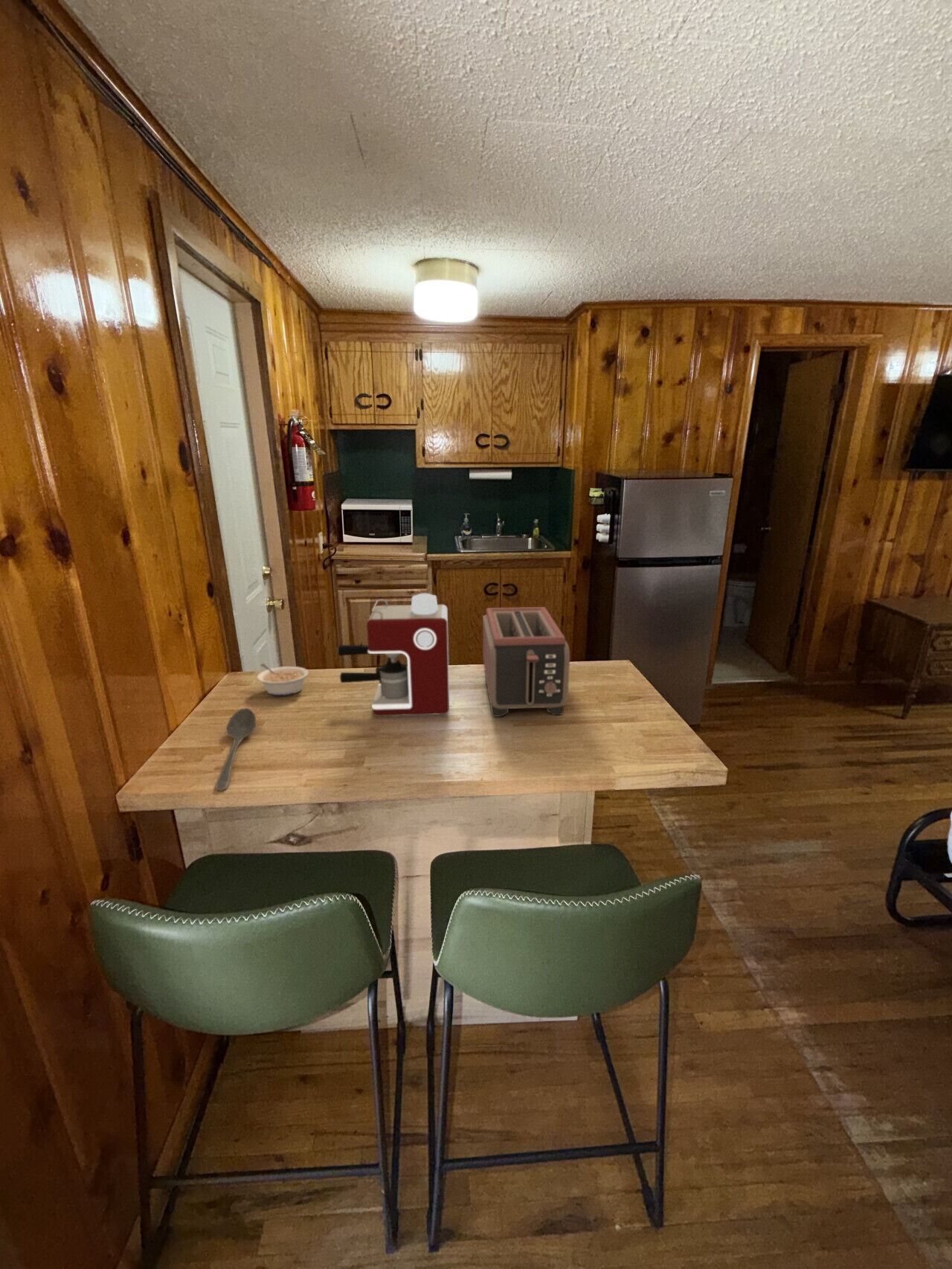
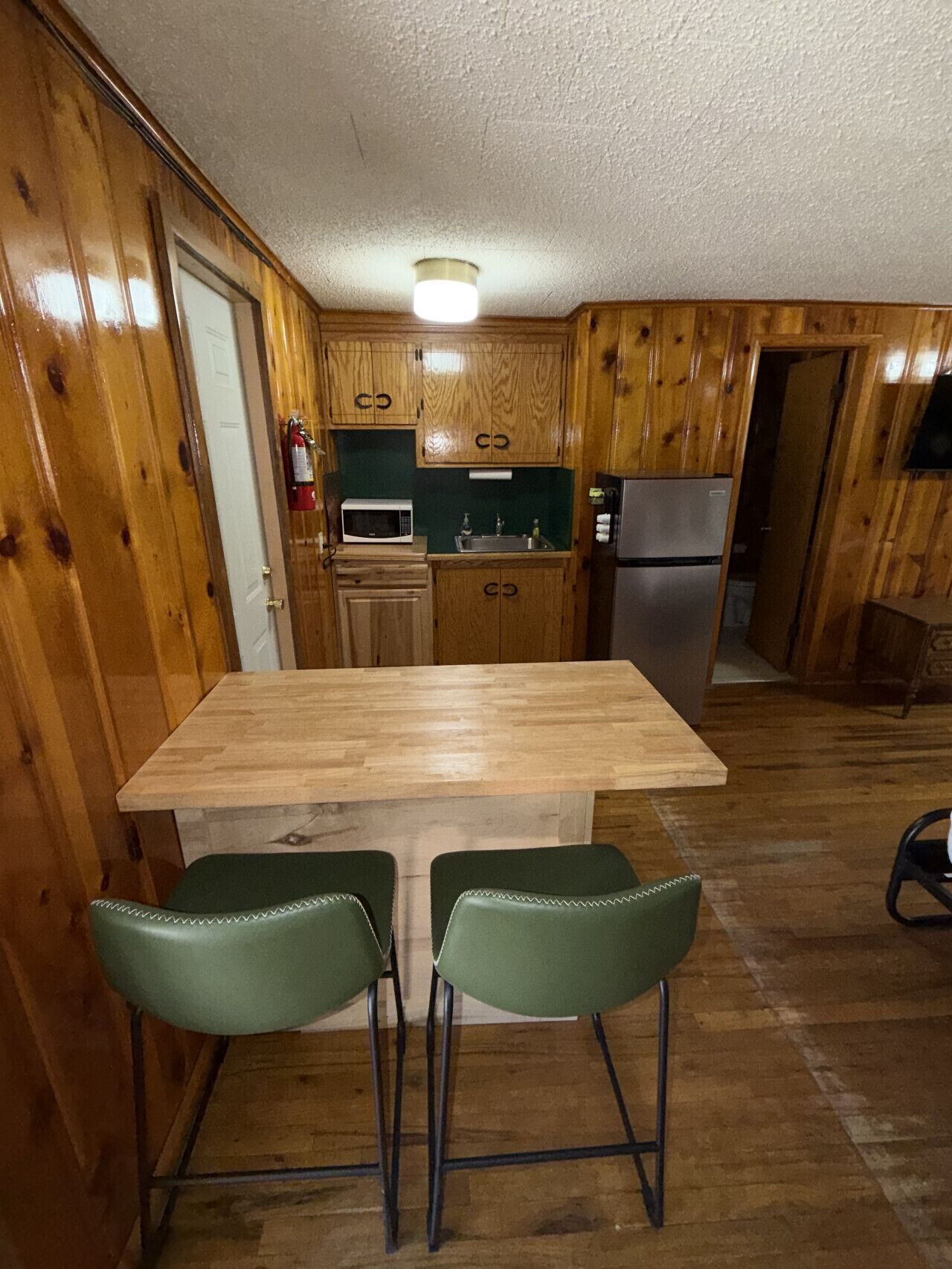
- stirrer [215,707,257,792]
- toaster [482,606,570,717]
- coffee maker [337,593,450,716]
- legume [257,663,309,696]
